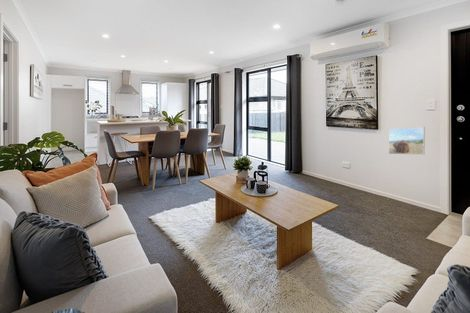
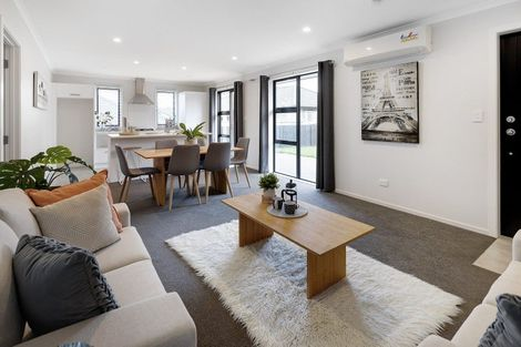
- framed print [388,126,426,156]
